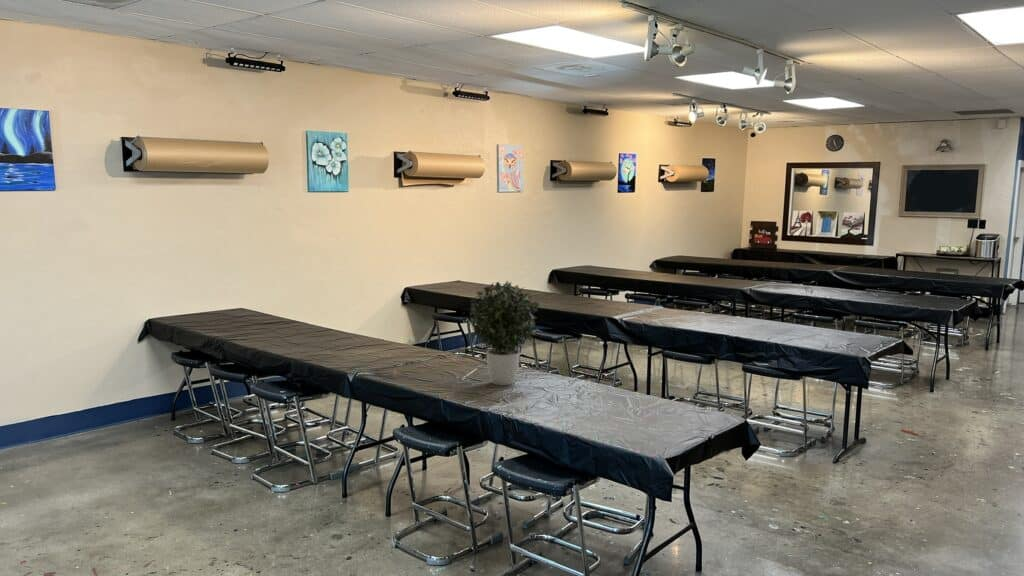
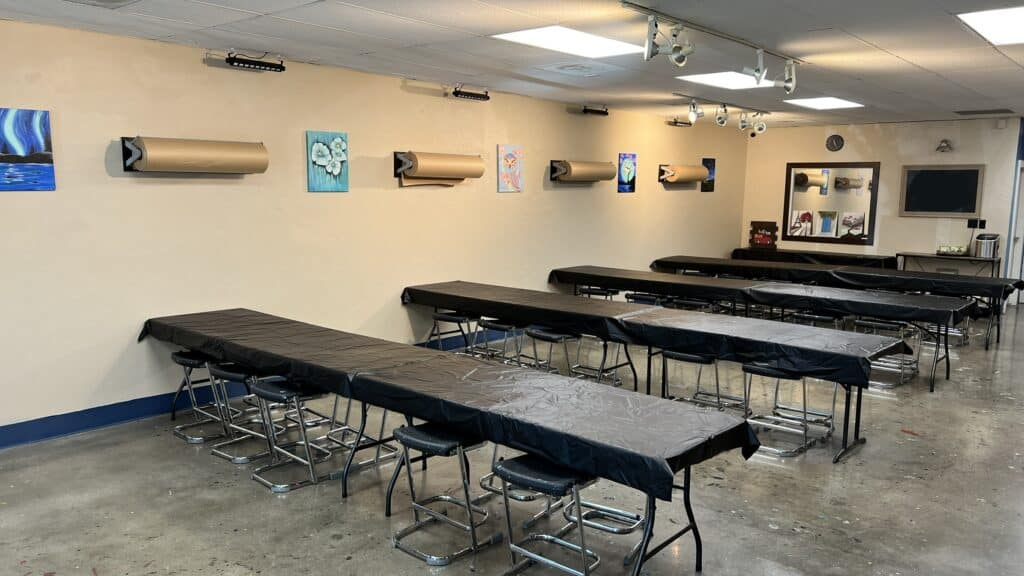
- potted plant [466,280,540,386]
